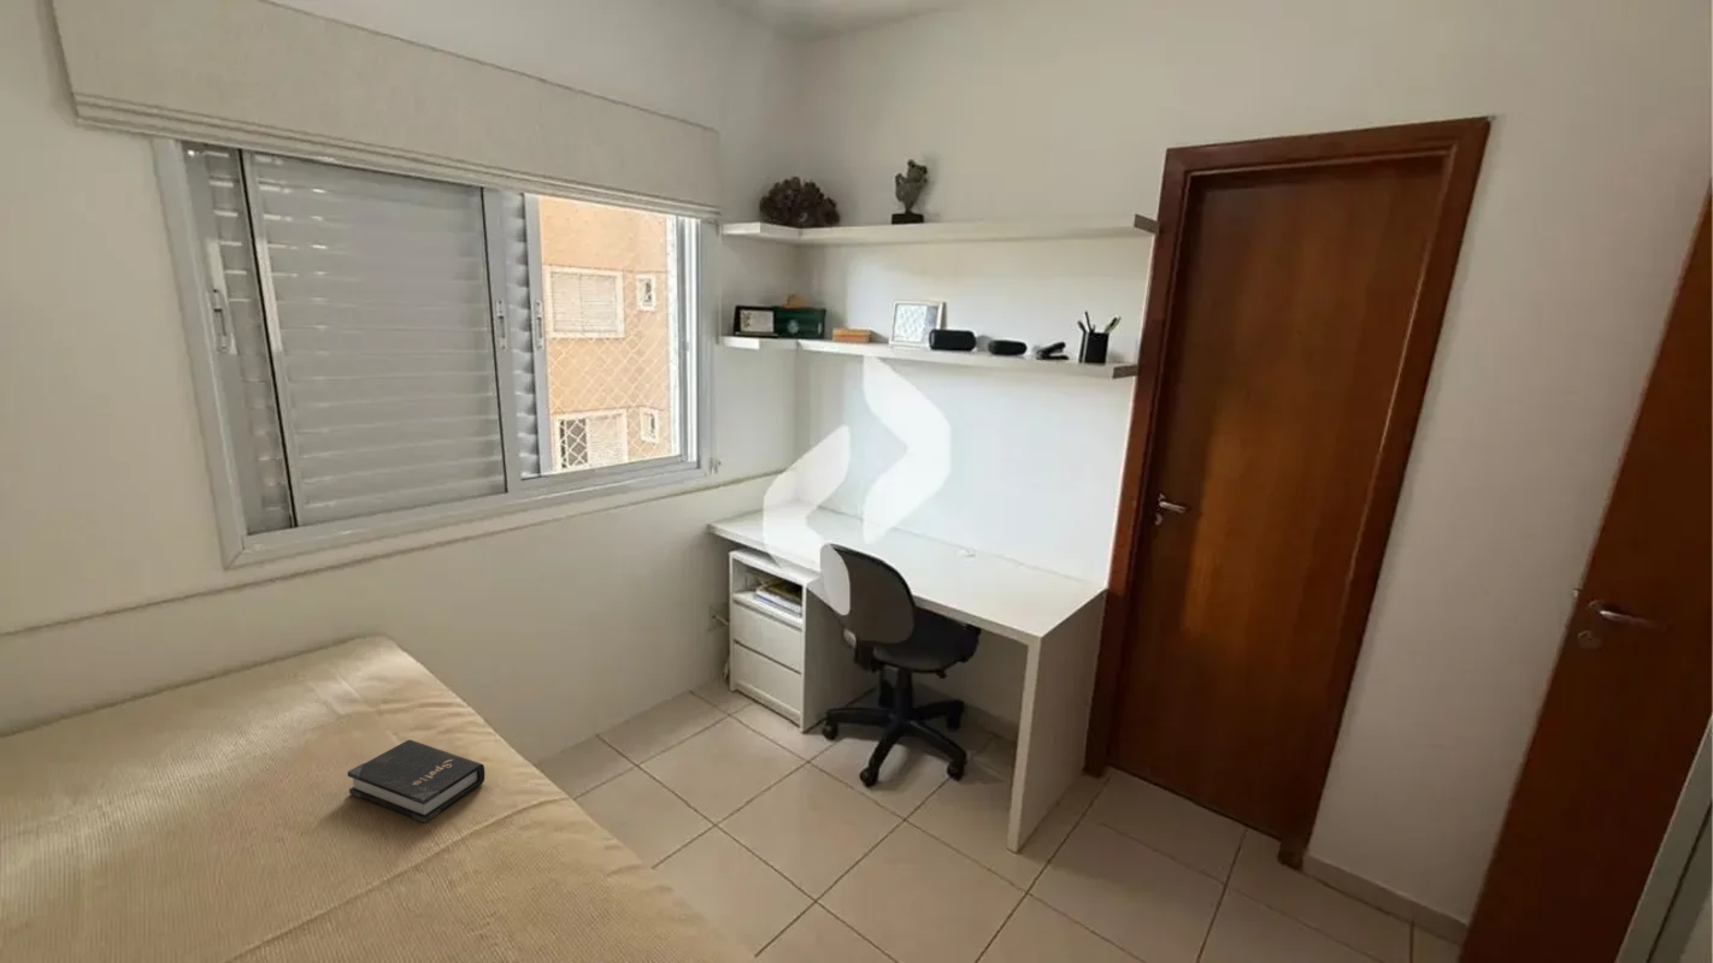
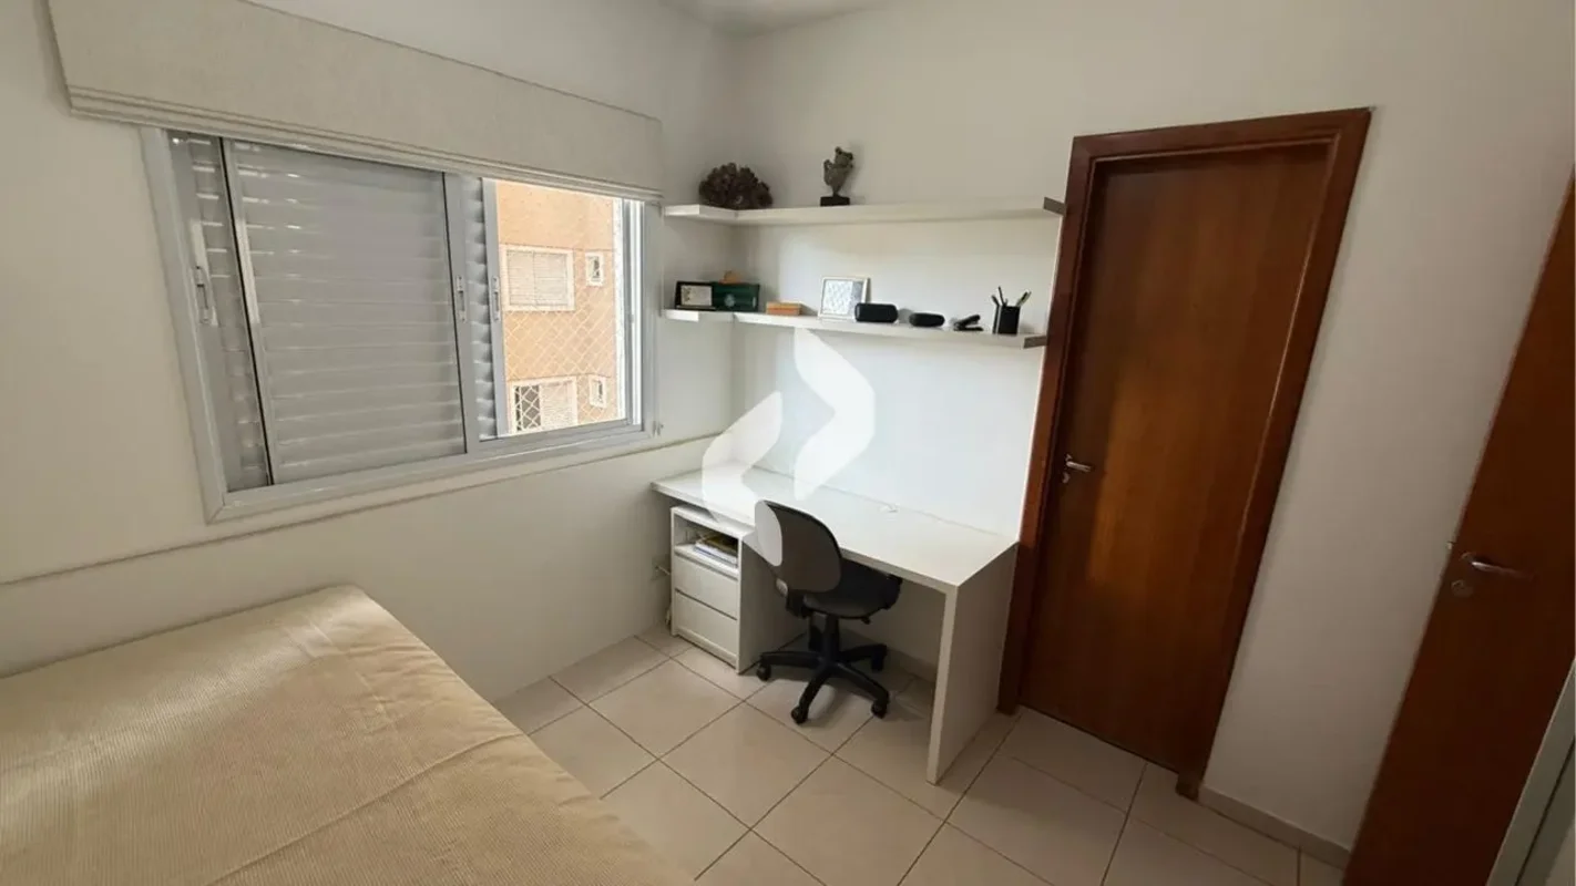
- hardback book [347,739,485,823]
